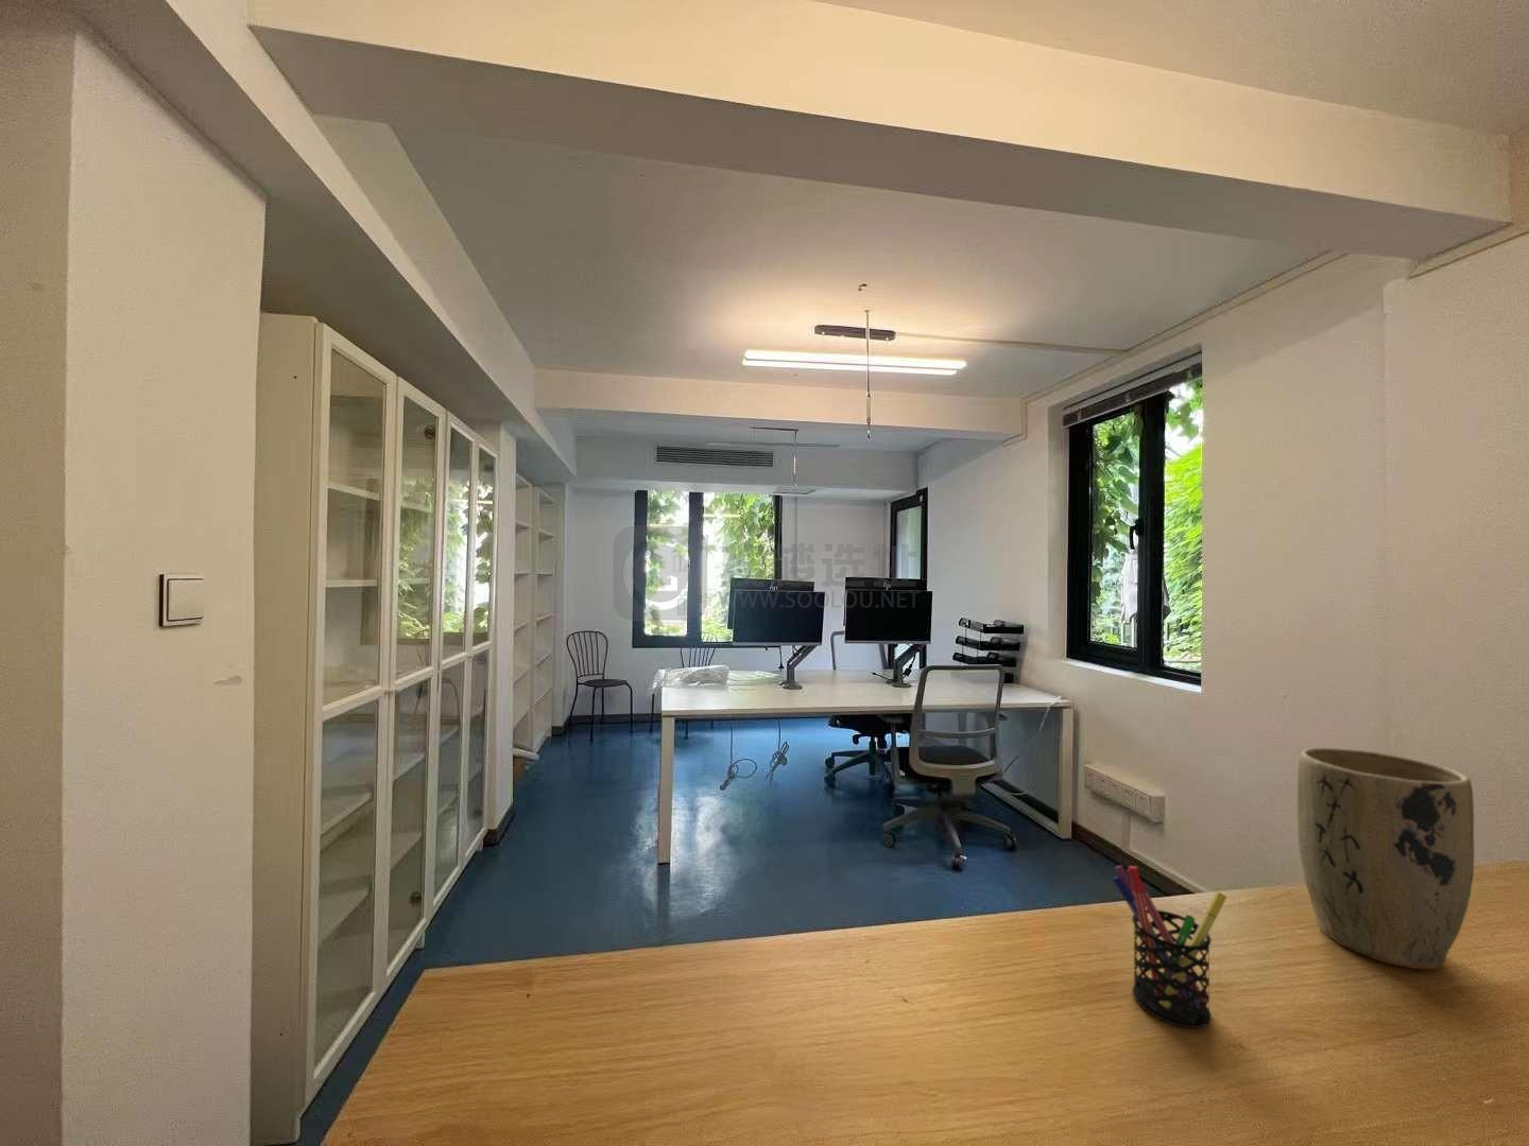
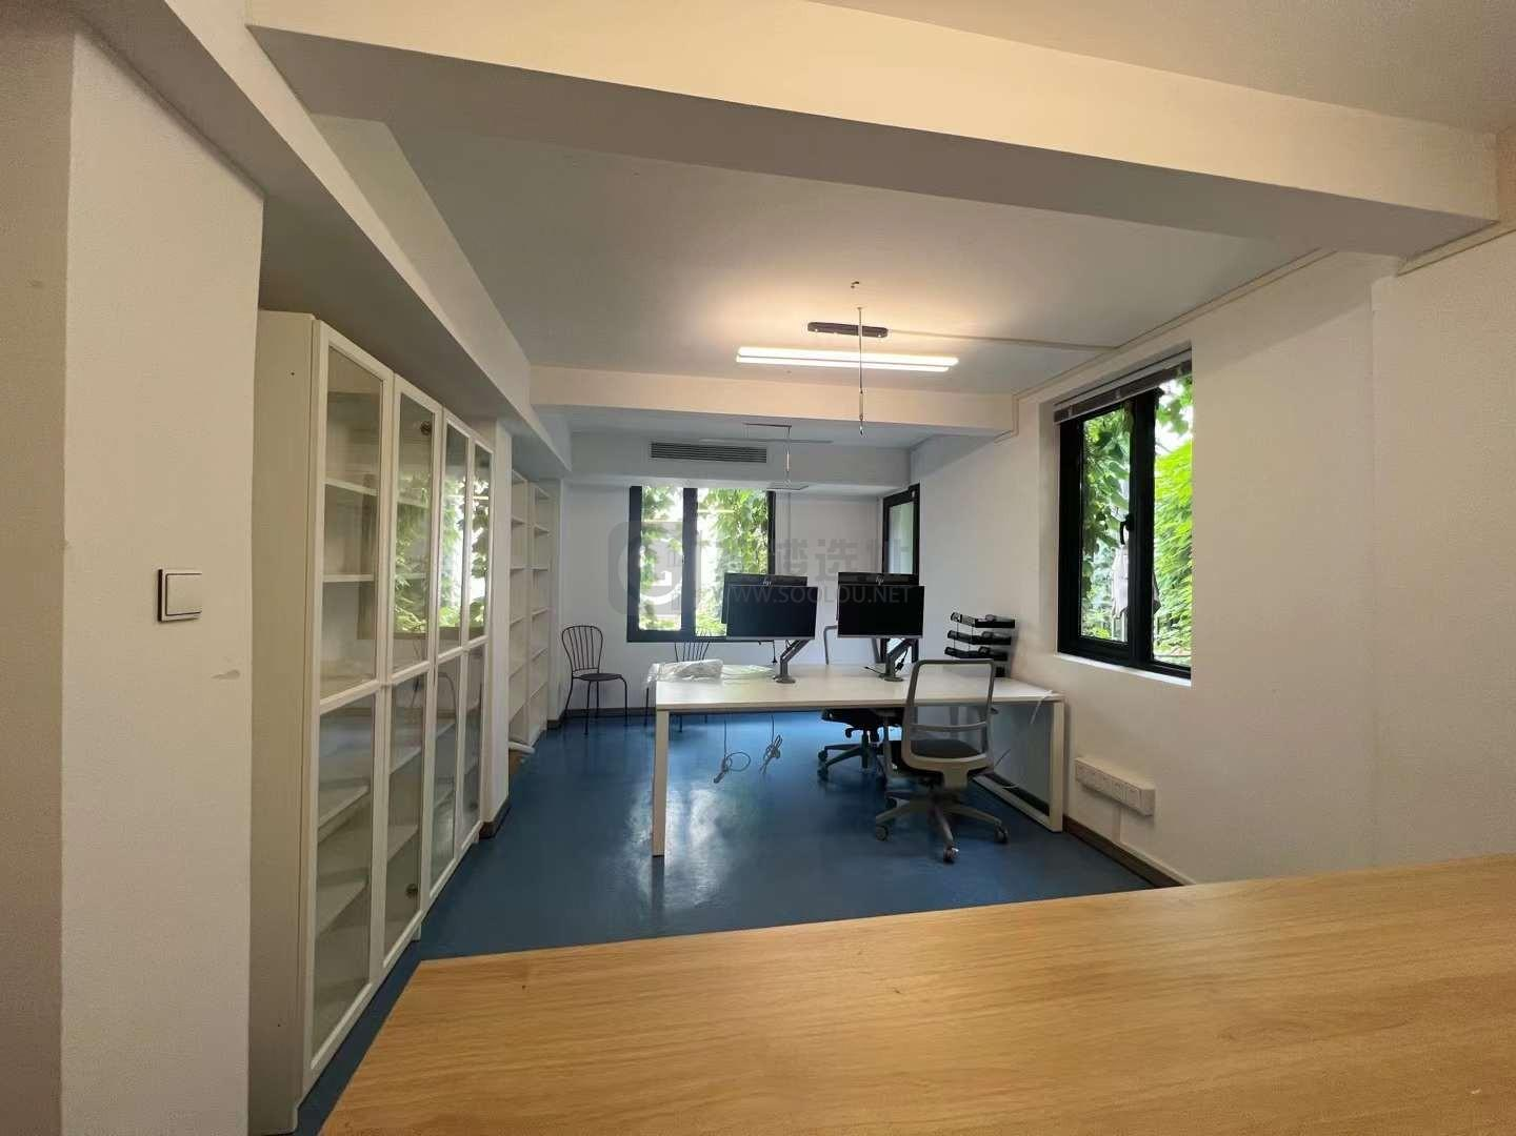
- plant pot [1295,748,1475,970]
- pen holder [1111,864,1228,1029]
